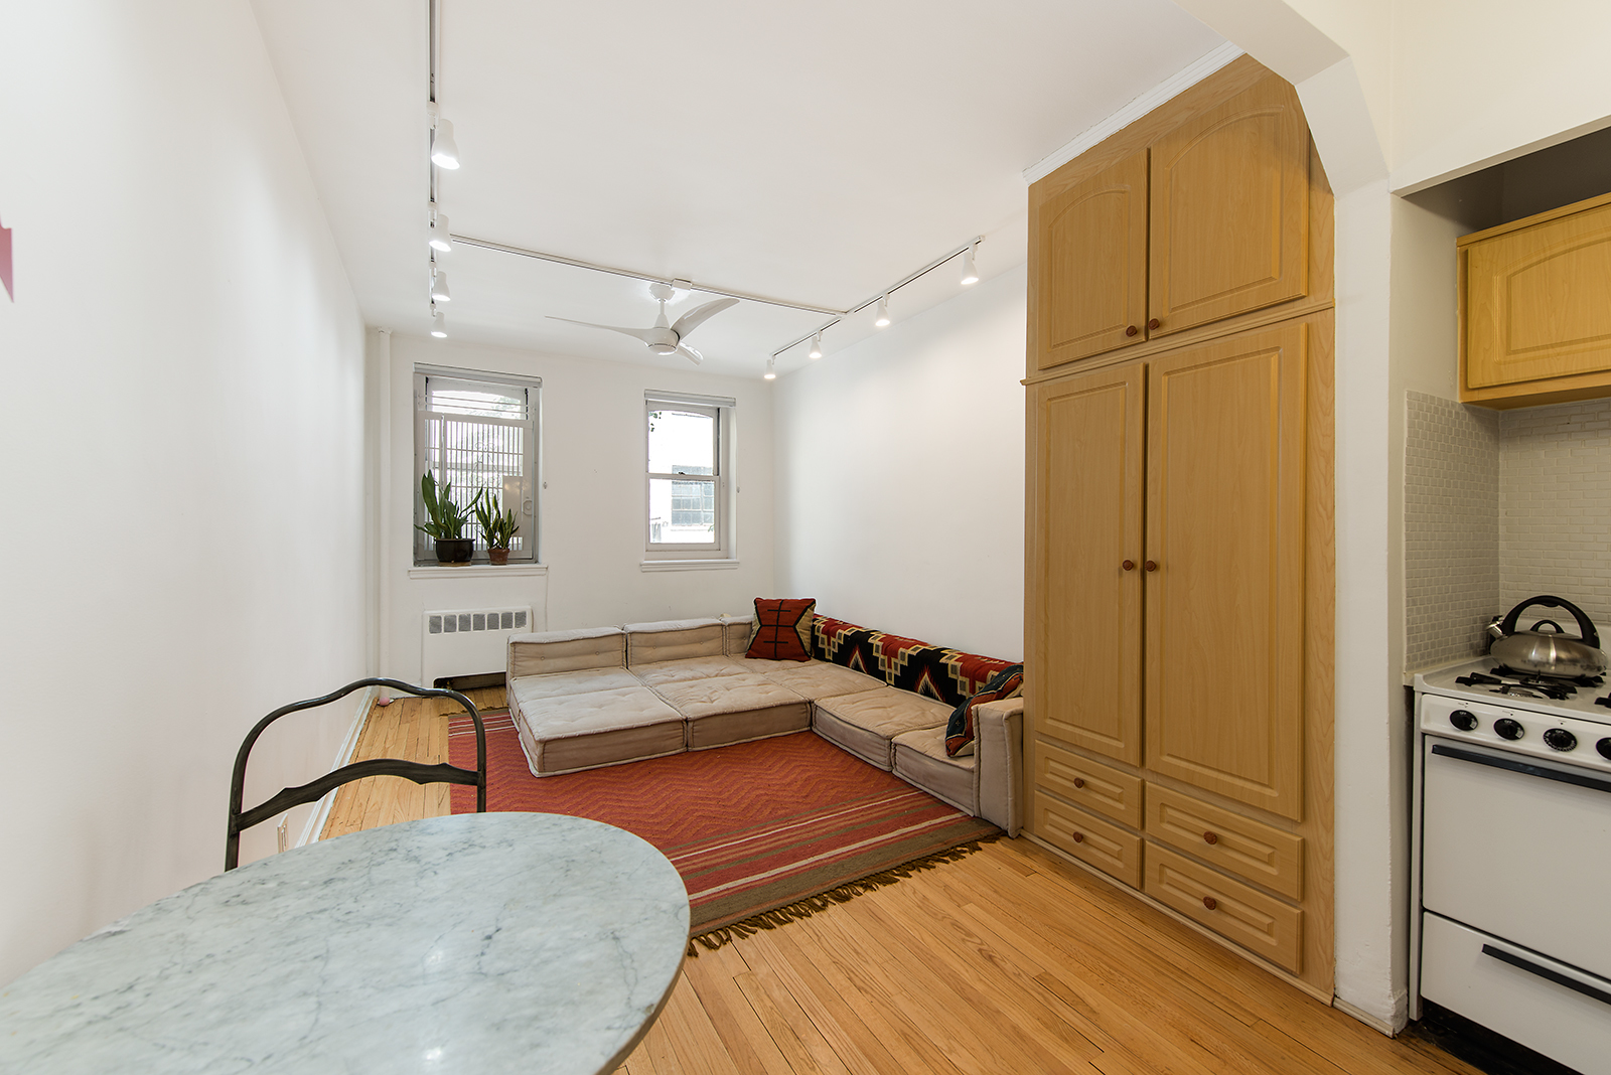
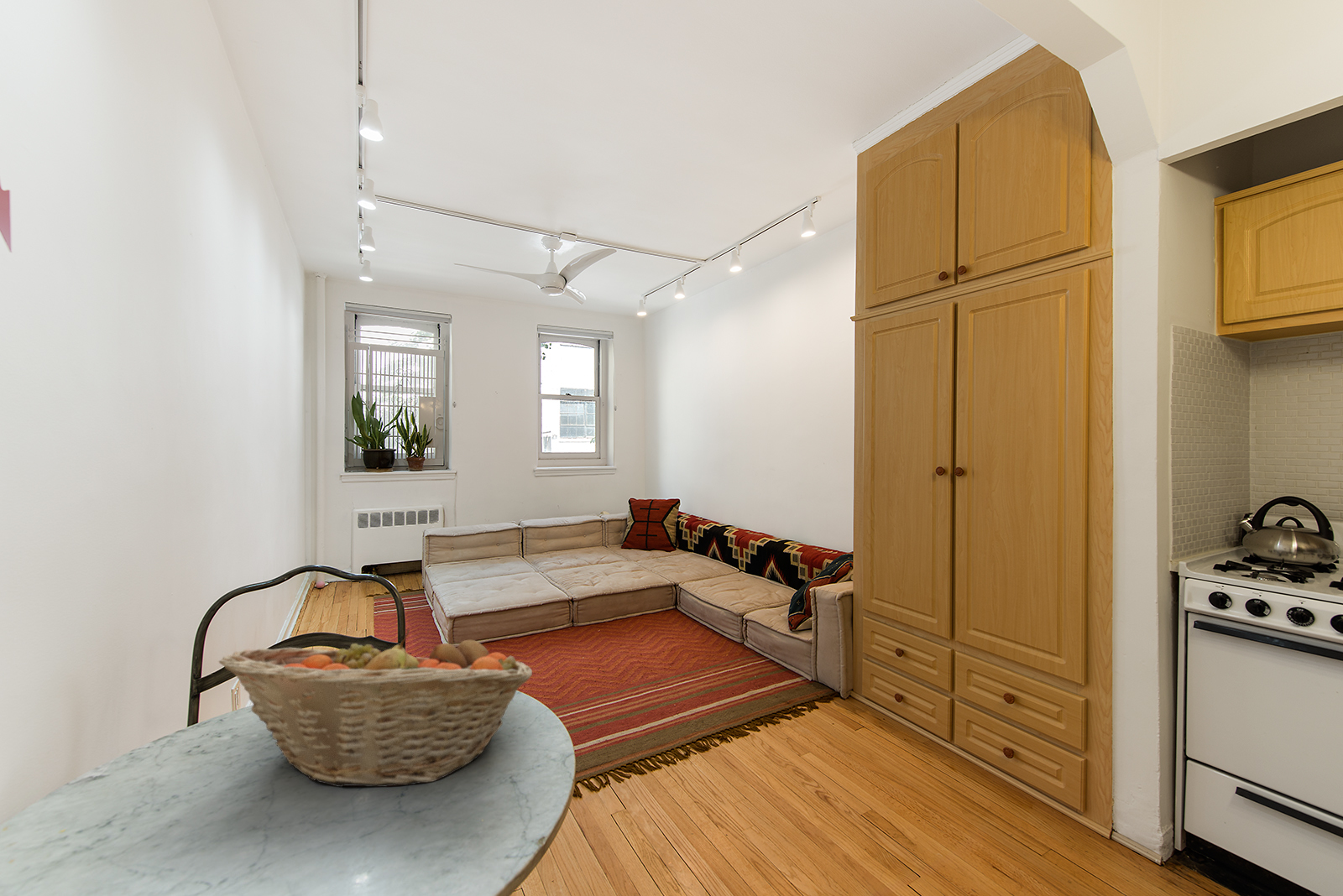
+ fruit basket [217,628,533,788]
